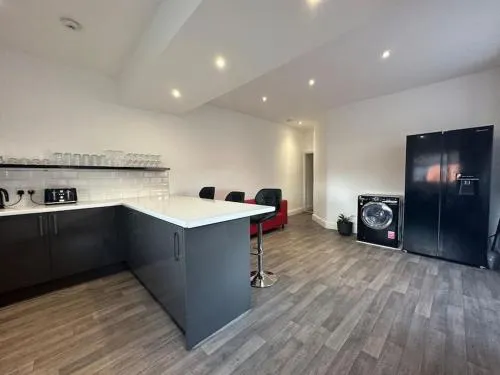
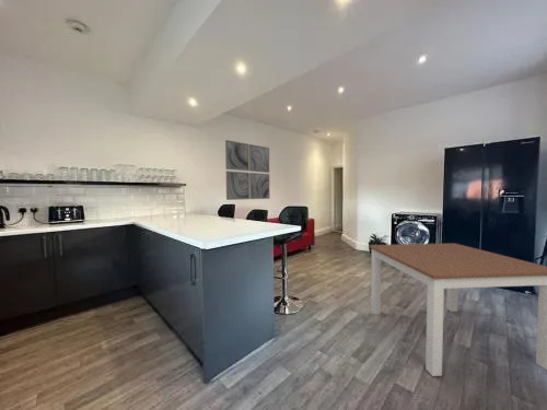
+ wall art [224,139,271,201]
+ dining table [368,243,547,377]
